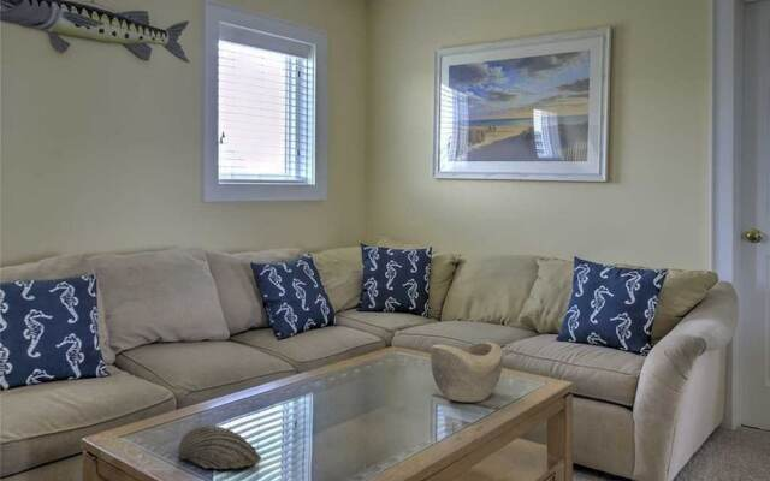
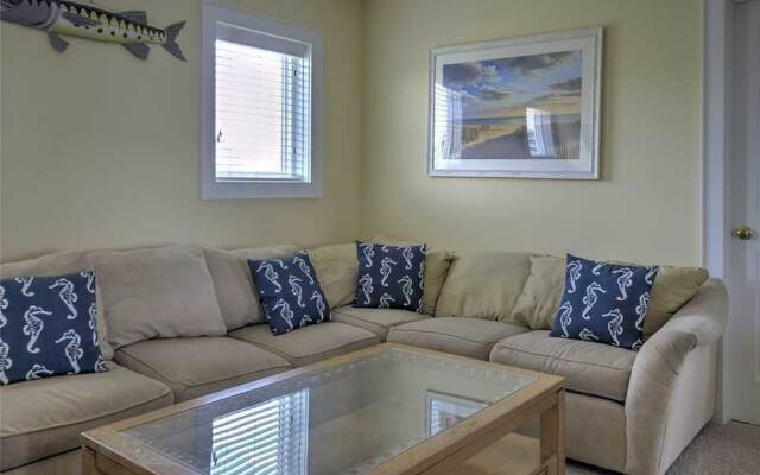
- decorative bowl [430,342,504,403]
- seashell [177,424,262,470]
